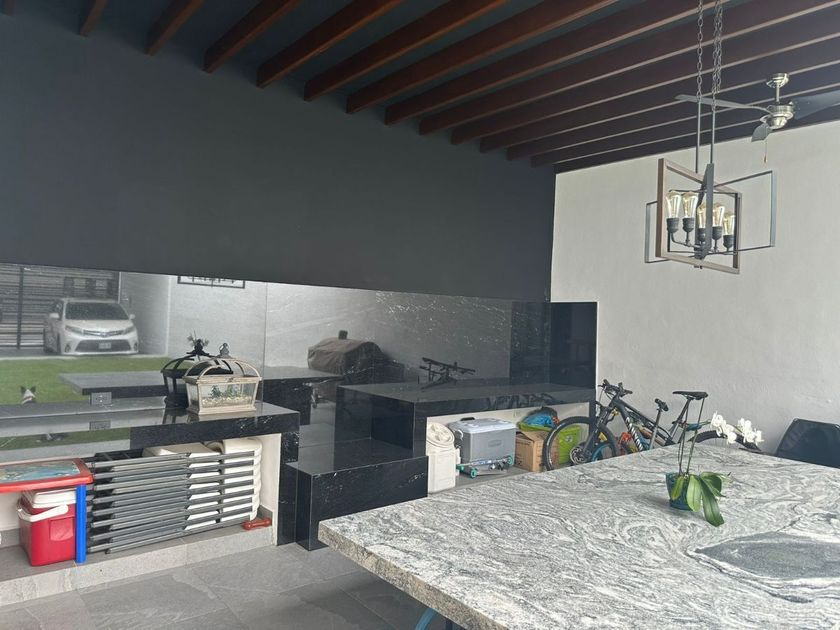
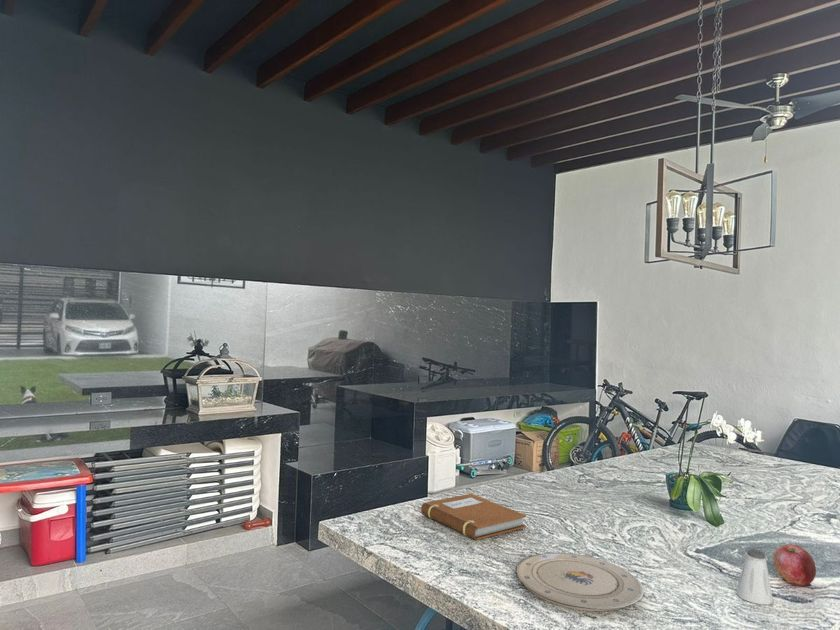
+ saltshaker [736,548,774,605]
+ plate [515,552,645,612]
+ apple [772,544,817,587]
+ notebook [420,493,527,541]
